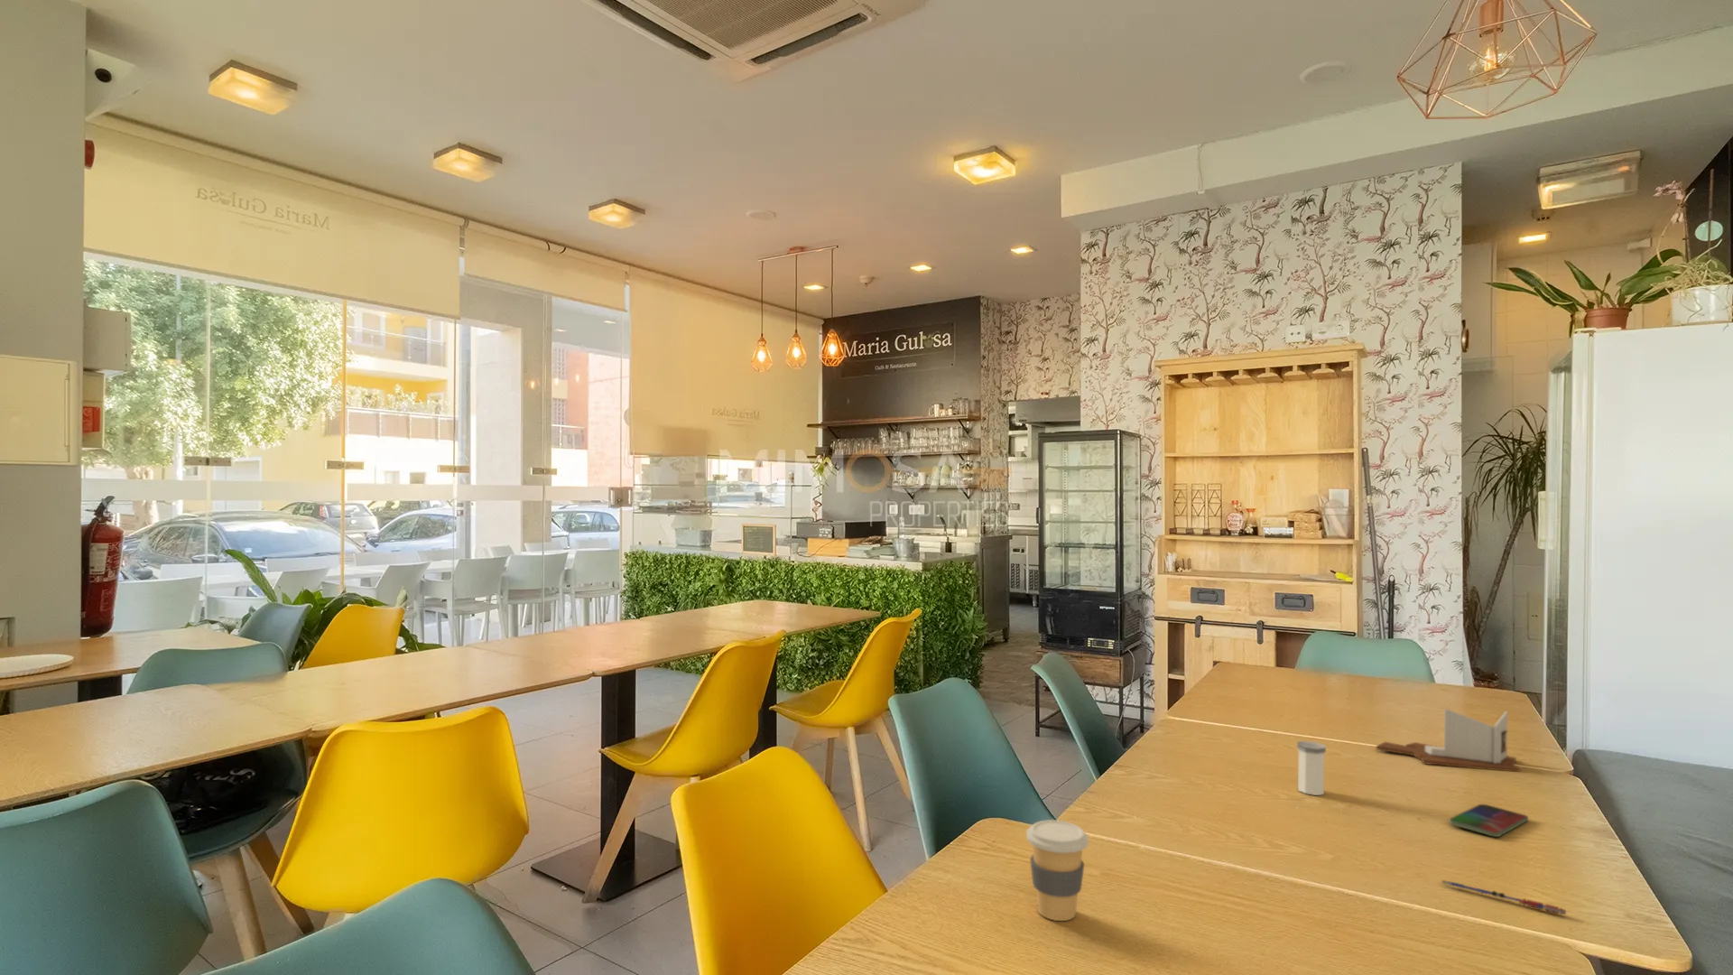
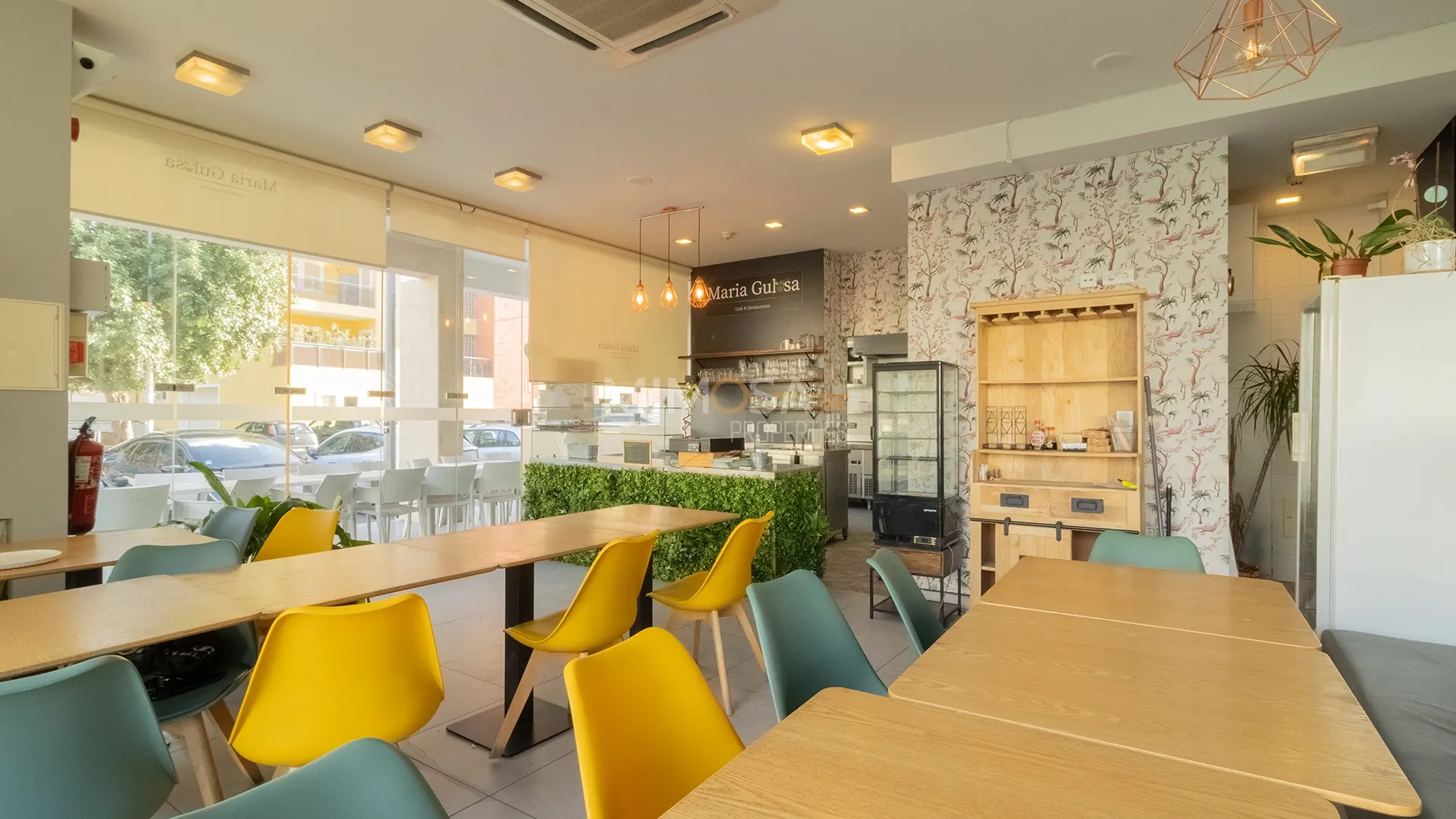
- pen [1441,880,1566,915]
- smartphone [1449,804,1529,838]
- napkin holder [1376,708,1521,773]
- coffee cup [1025,819,1089,921]
- salt shaker [1296,740,1327,796]
